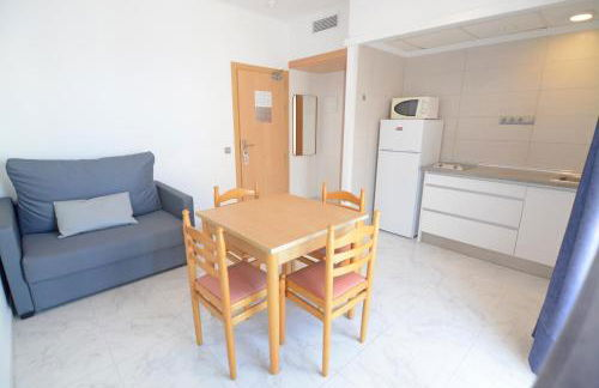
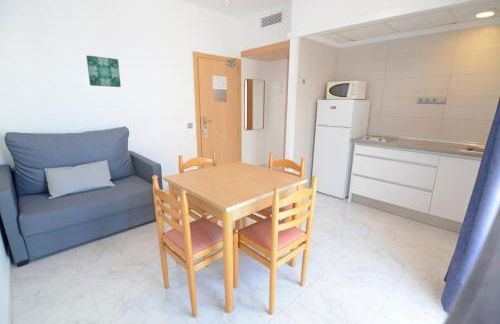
+ wall art [85,54,122,88]
